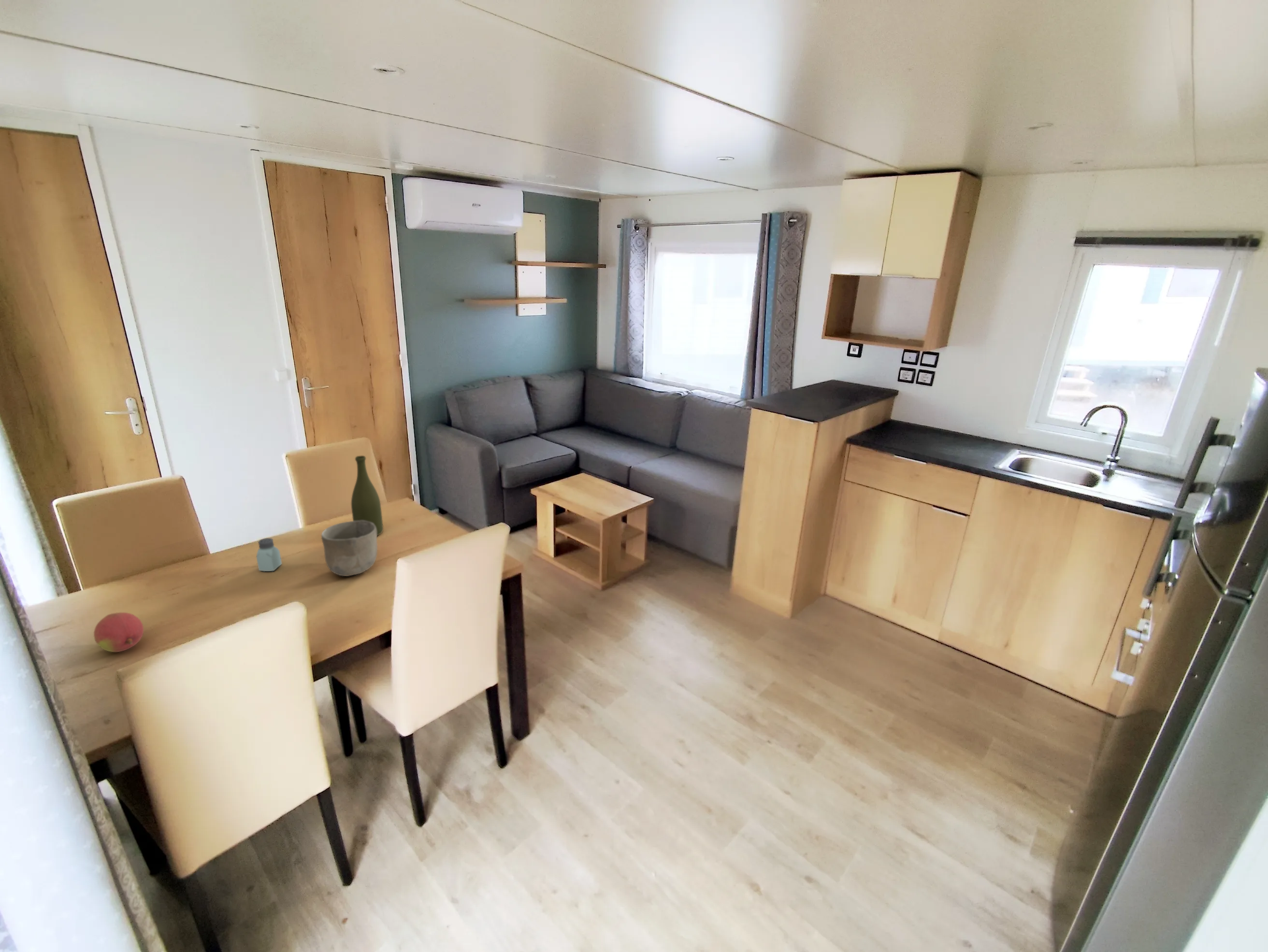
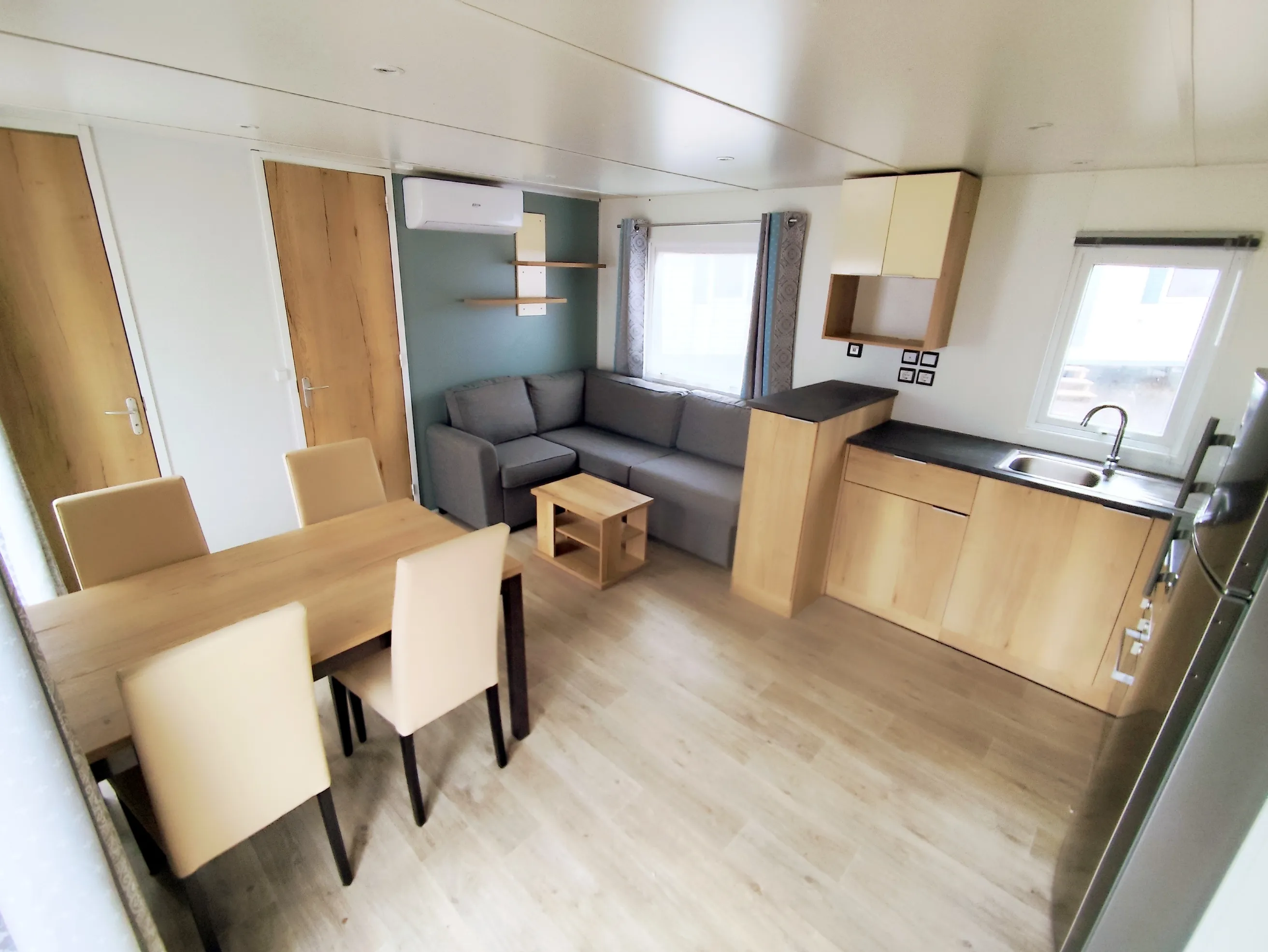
- saltshaker [256,538,282,572]
- bottle [351,455,384,536]
- fruit [93,612,144,653]
- bowl [321,520,378,577]
